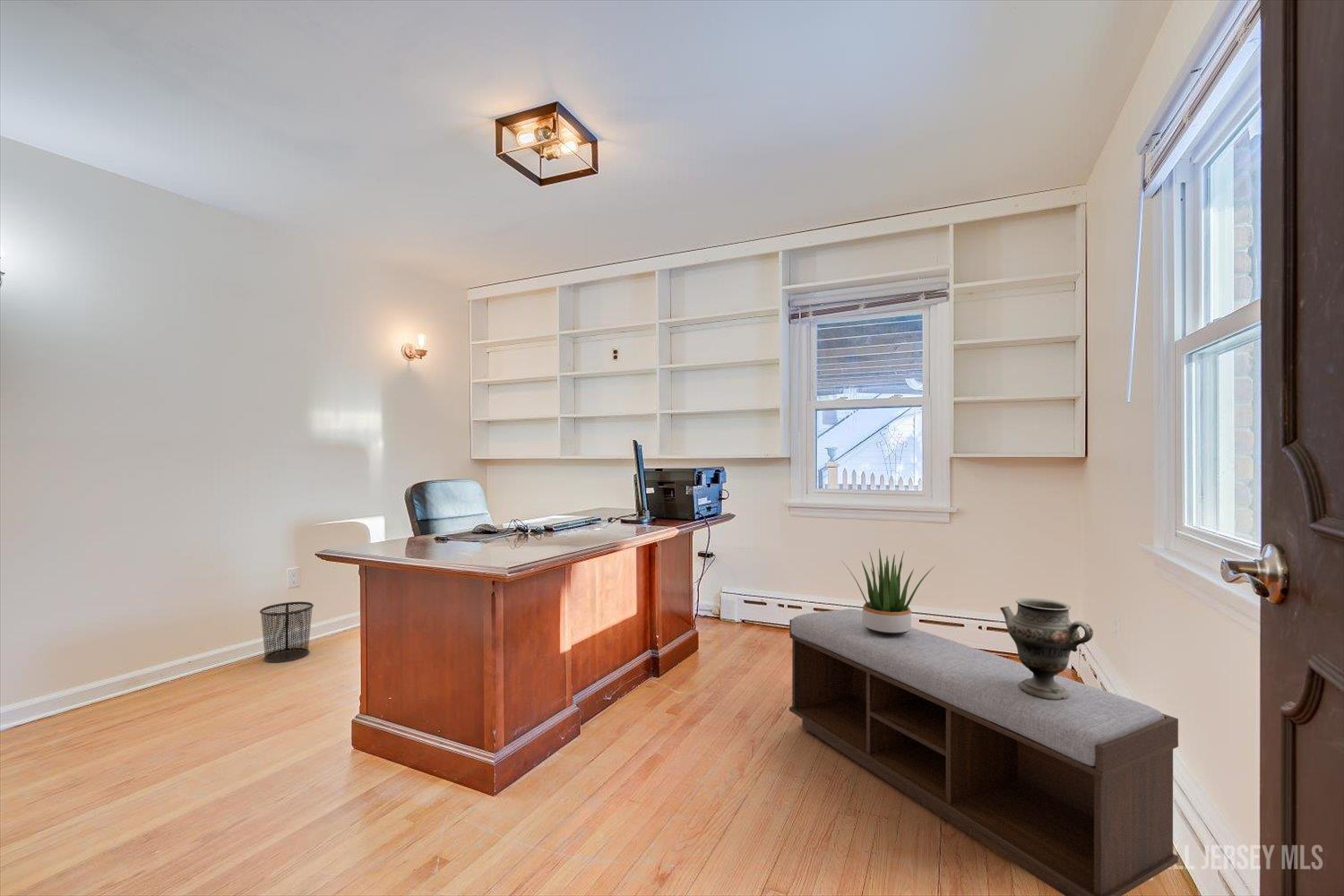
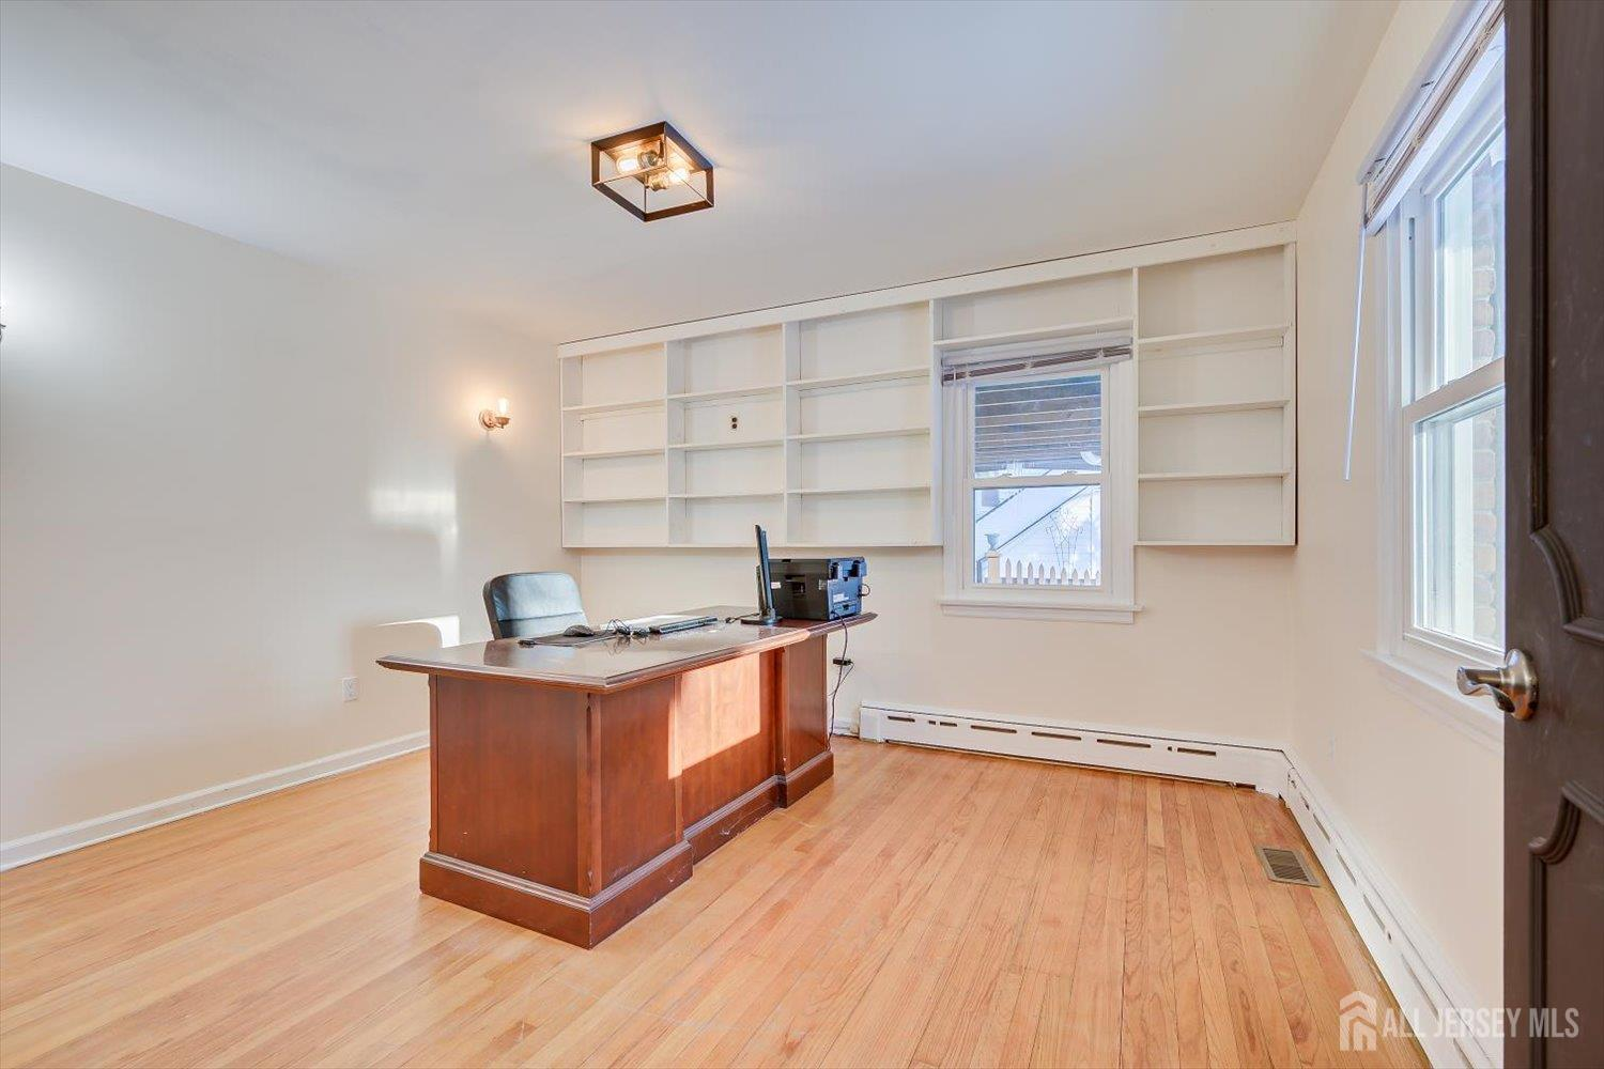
- waste bin [259,601,314,663]
- decorative vase [999,597,1094,700]
- potted plant [840,547,935,635]
- bench [788,608,1179,896]
